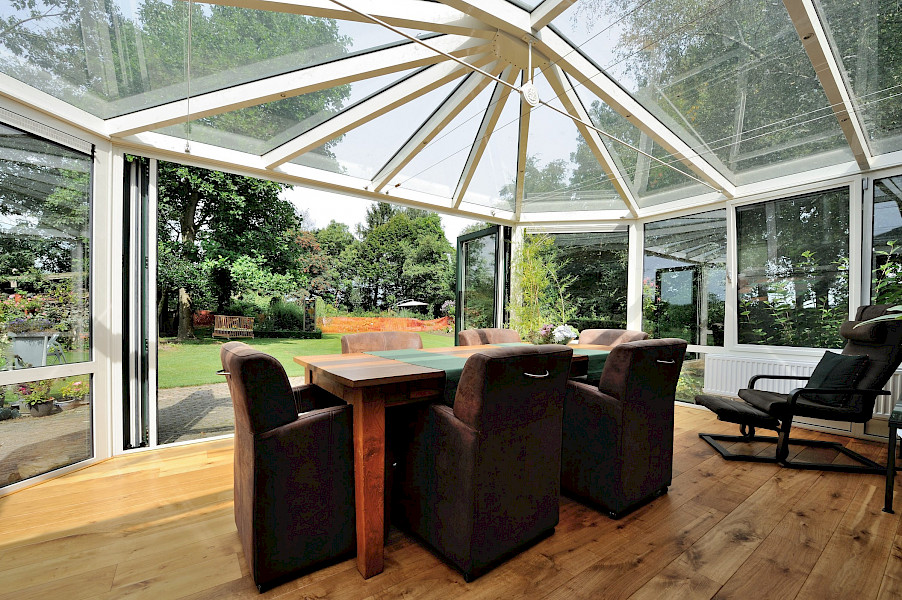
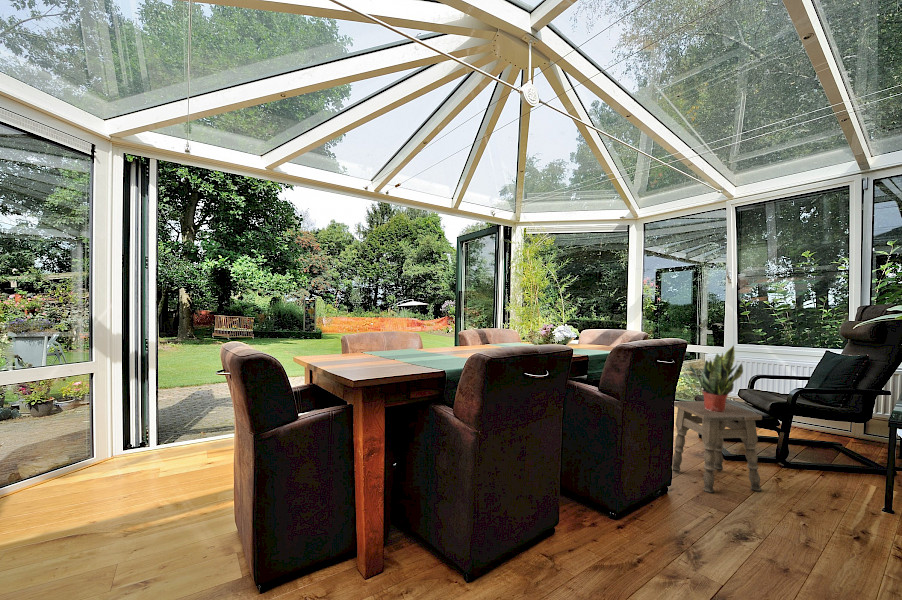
+ potted plant [689,344,744,412]
+ side table [671,400,763,494]
